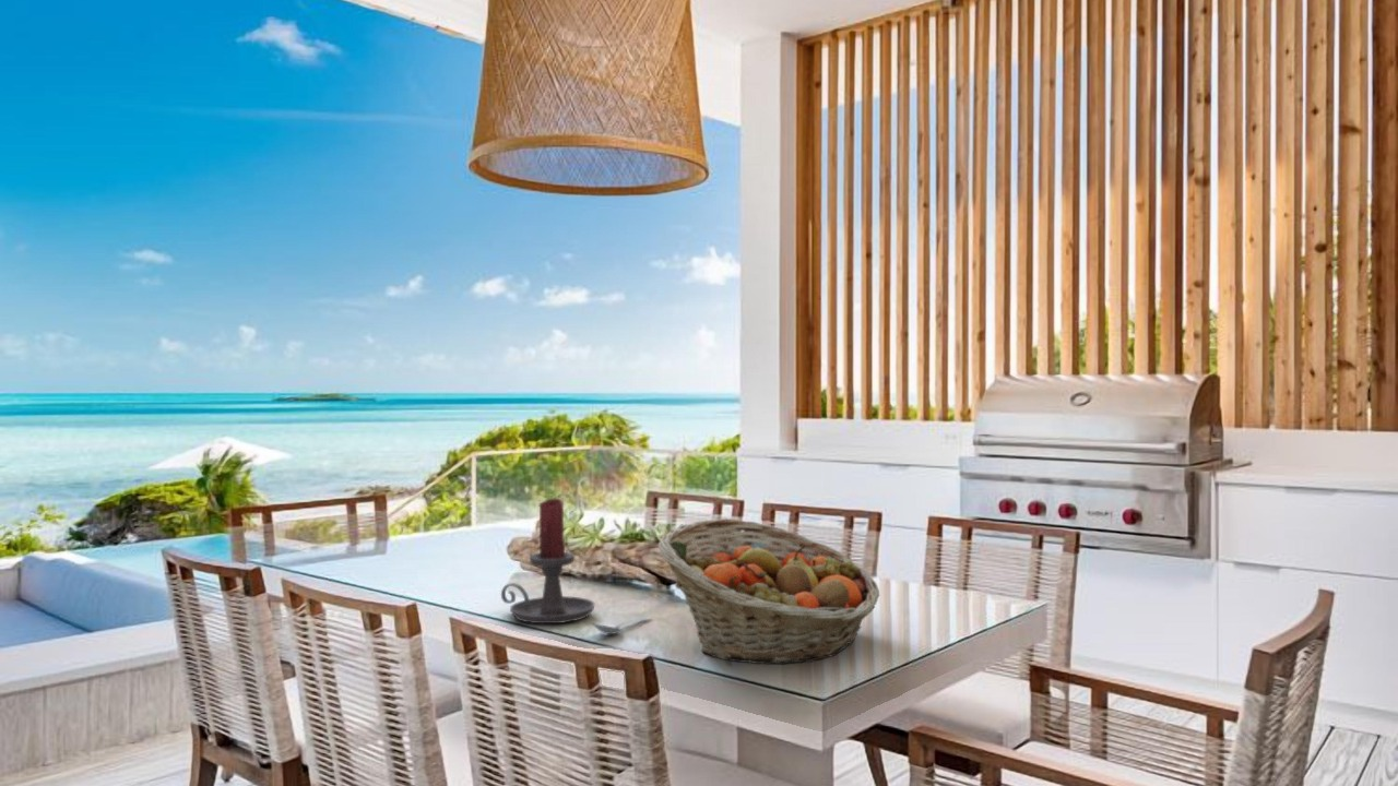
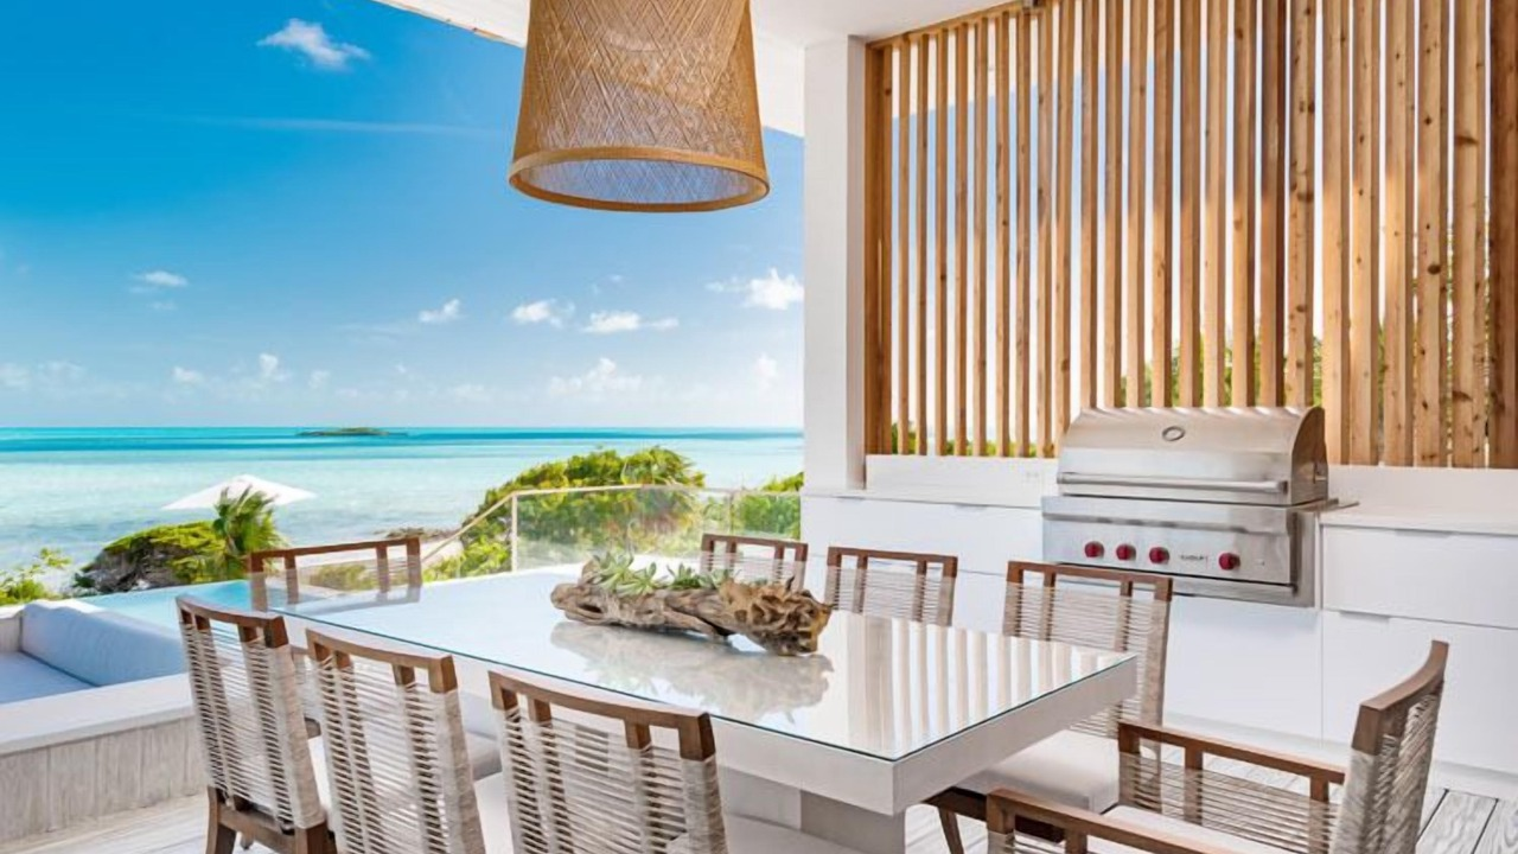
- spoon [591,615,651,635]
- fruit basket [657,517,880,665]
- candle holder [500,498,595,624]
